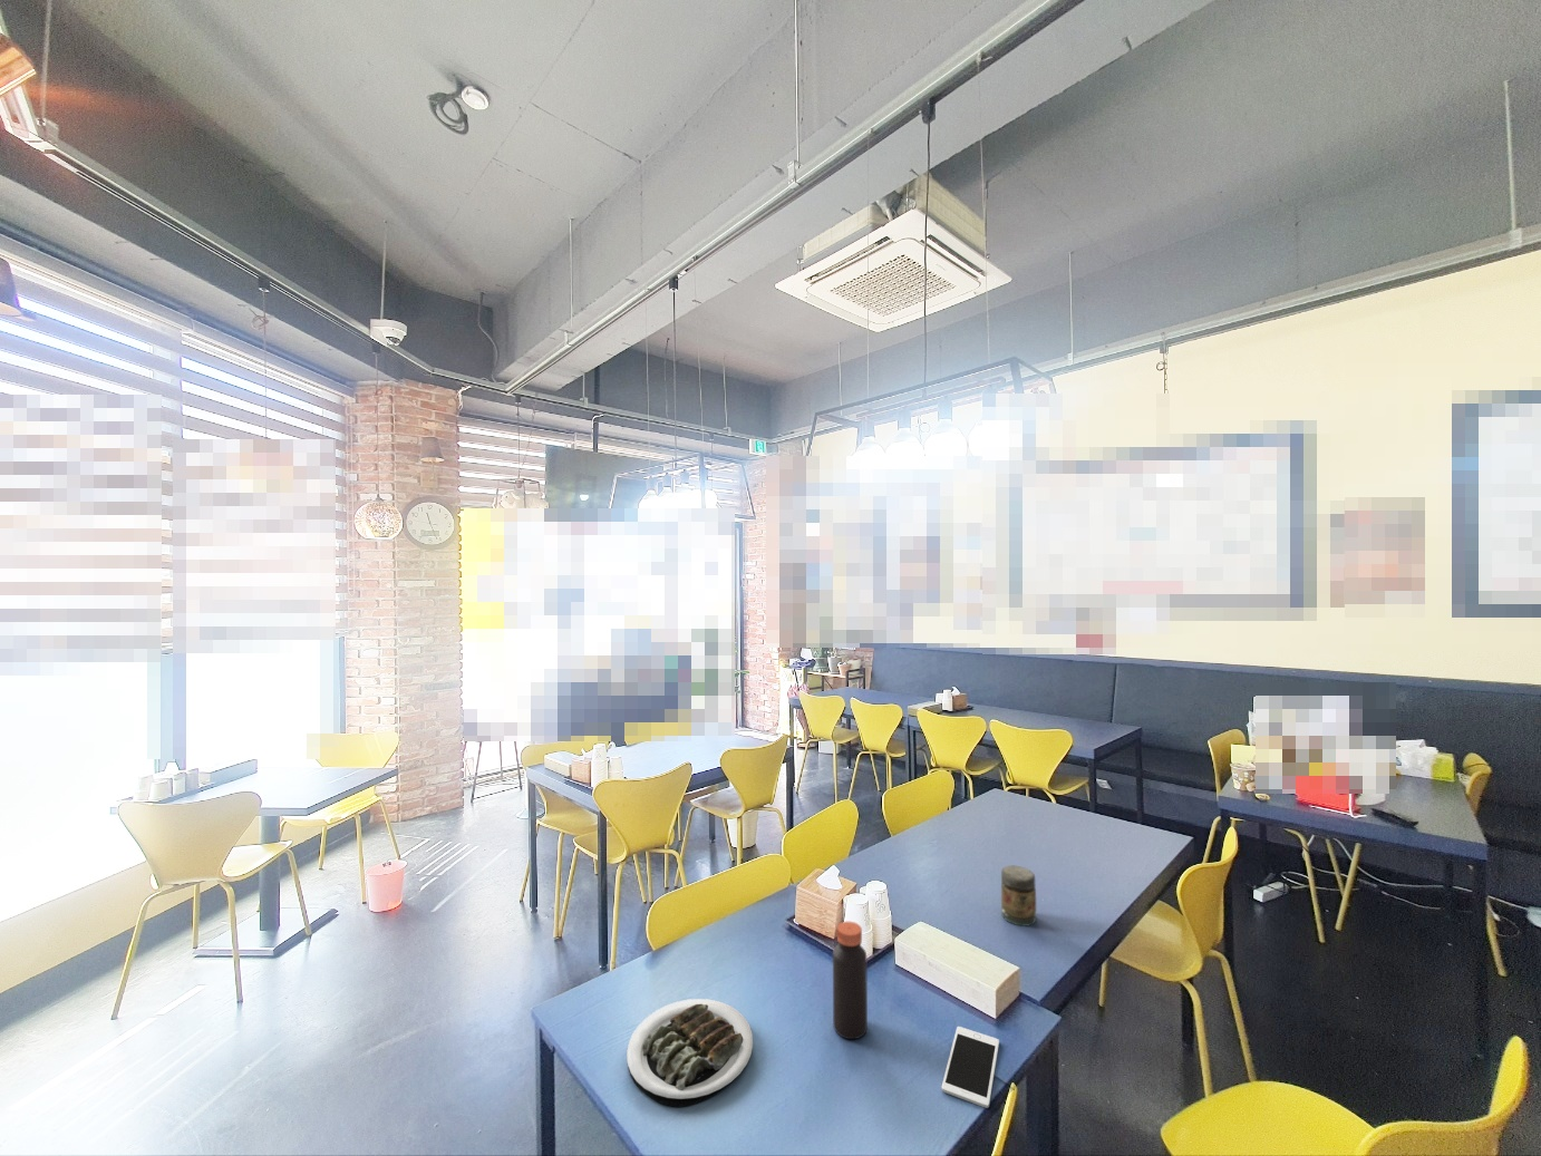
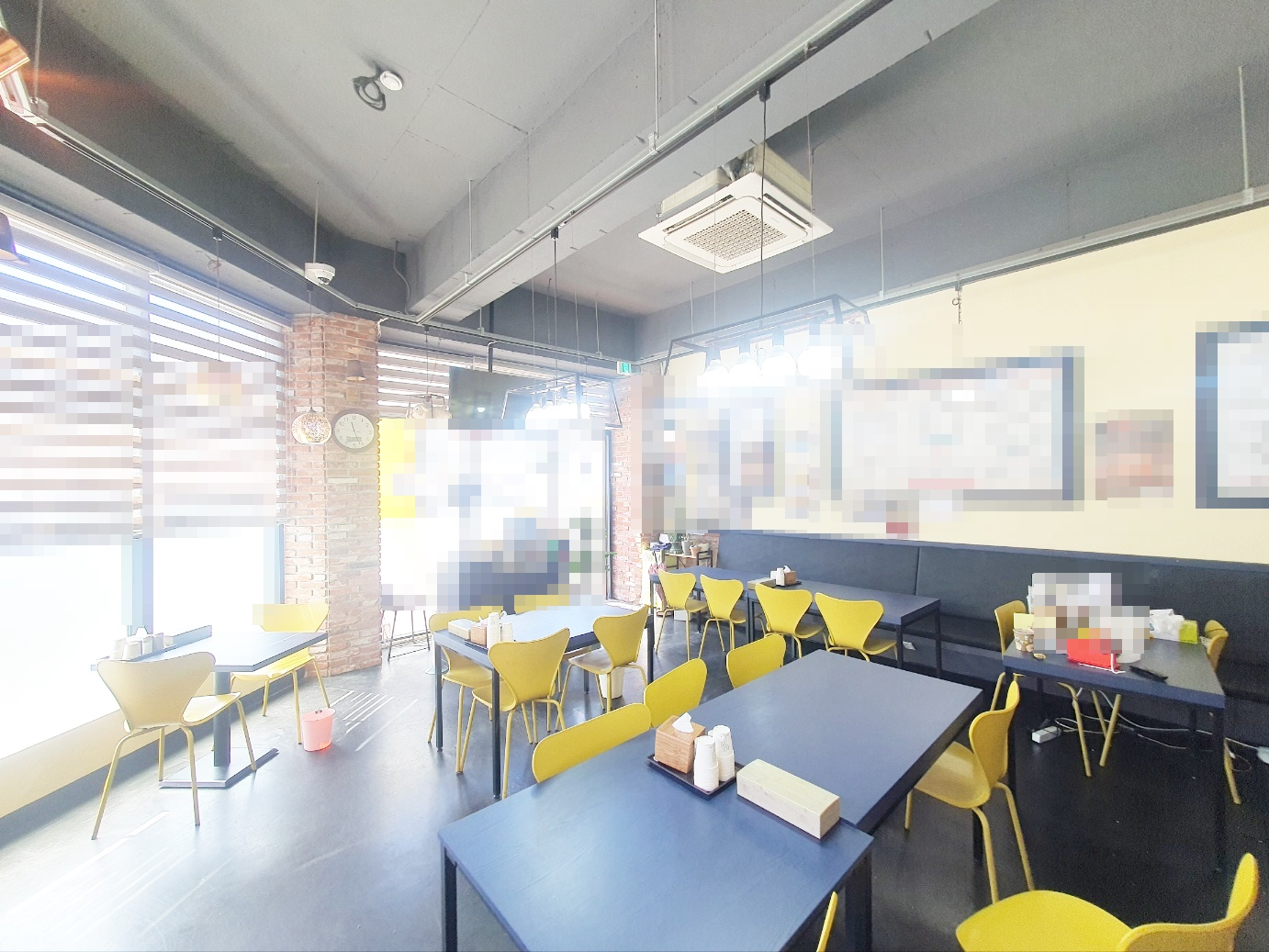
- bottle [832,920,868,1041]
- jar [1001,865,1037,928]
- cell phone [941,1026,1001,1109]
- plate [625,998,754,1109]
